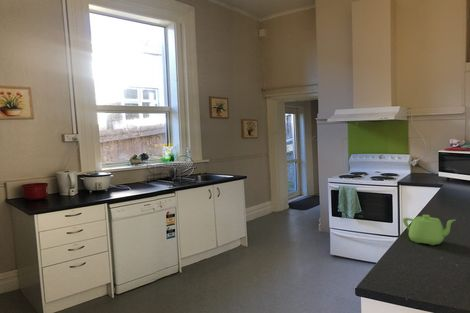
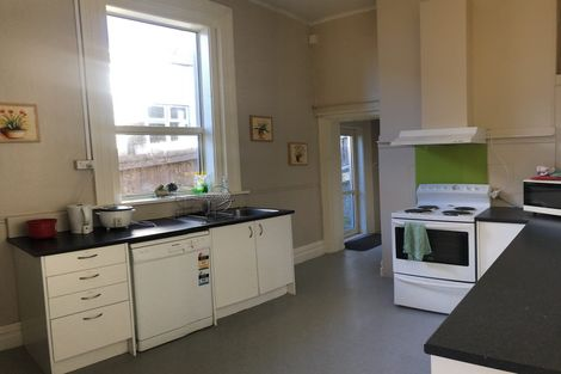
- teapot [402,214,456,246]
